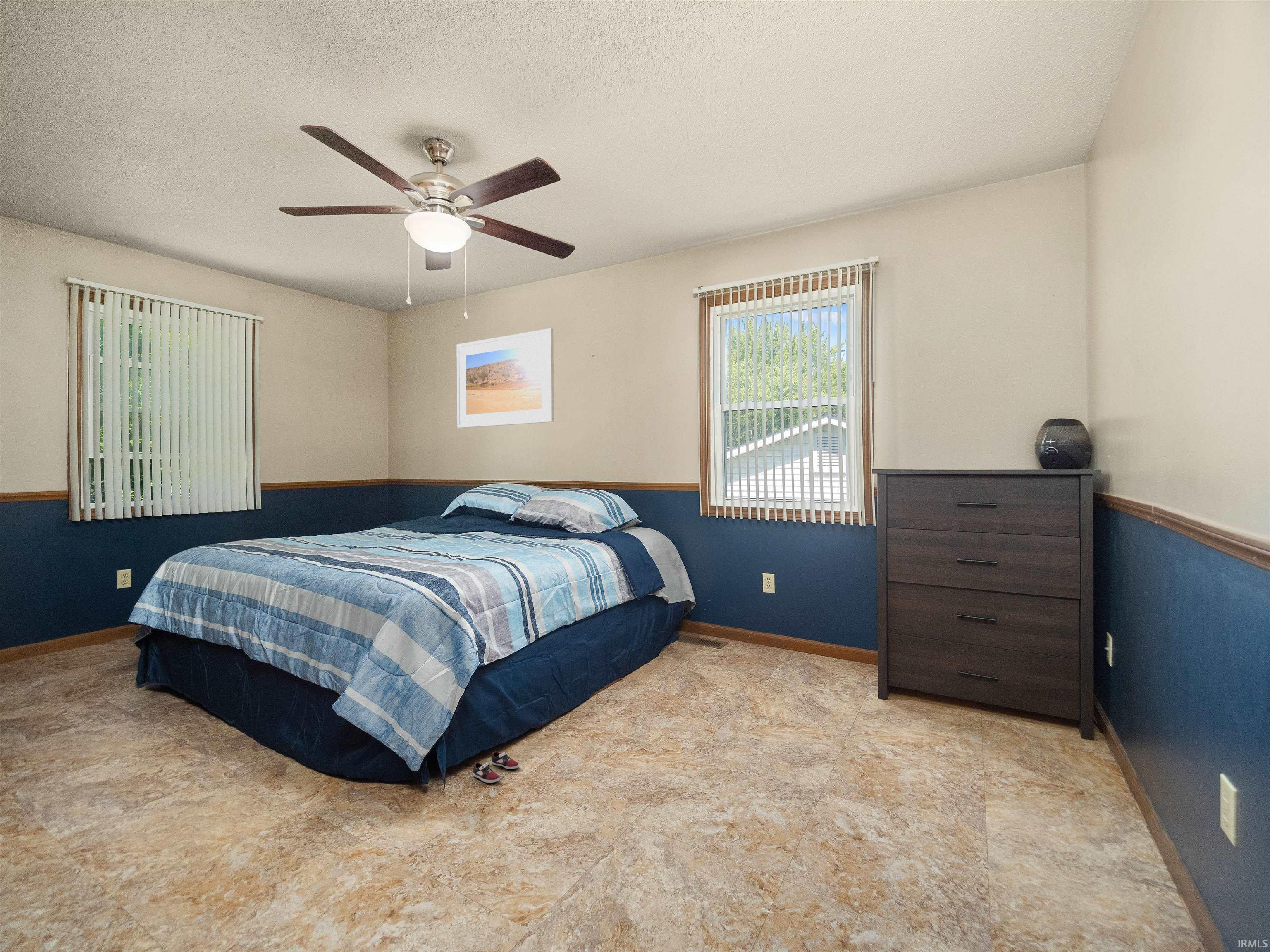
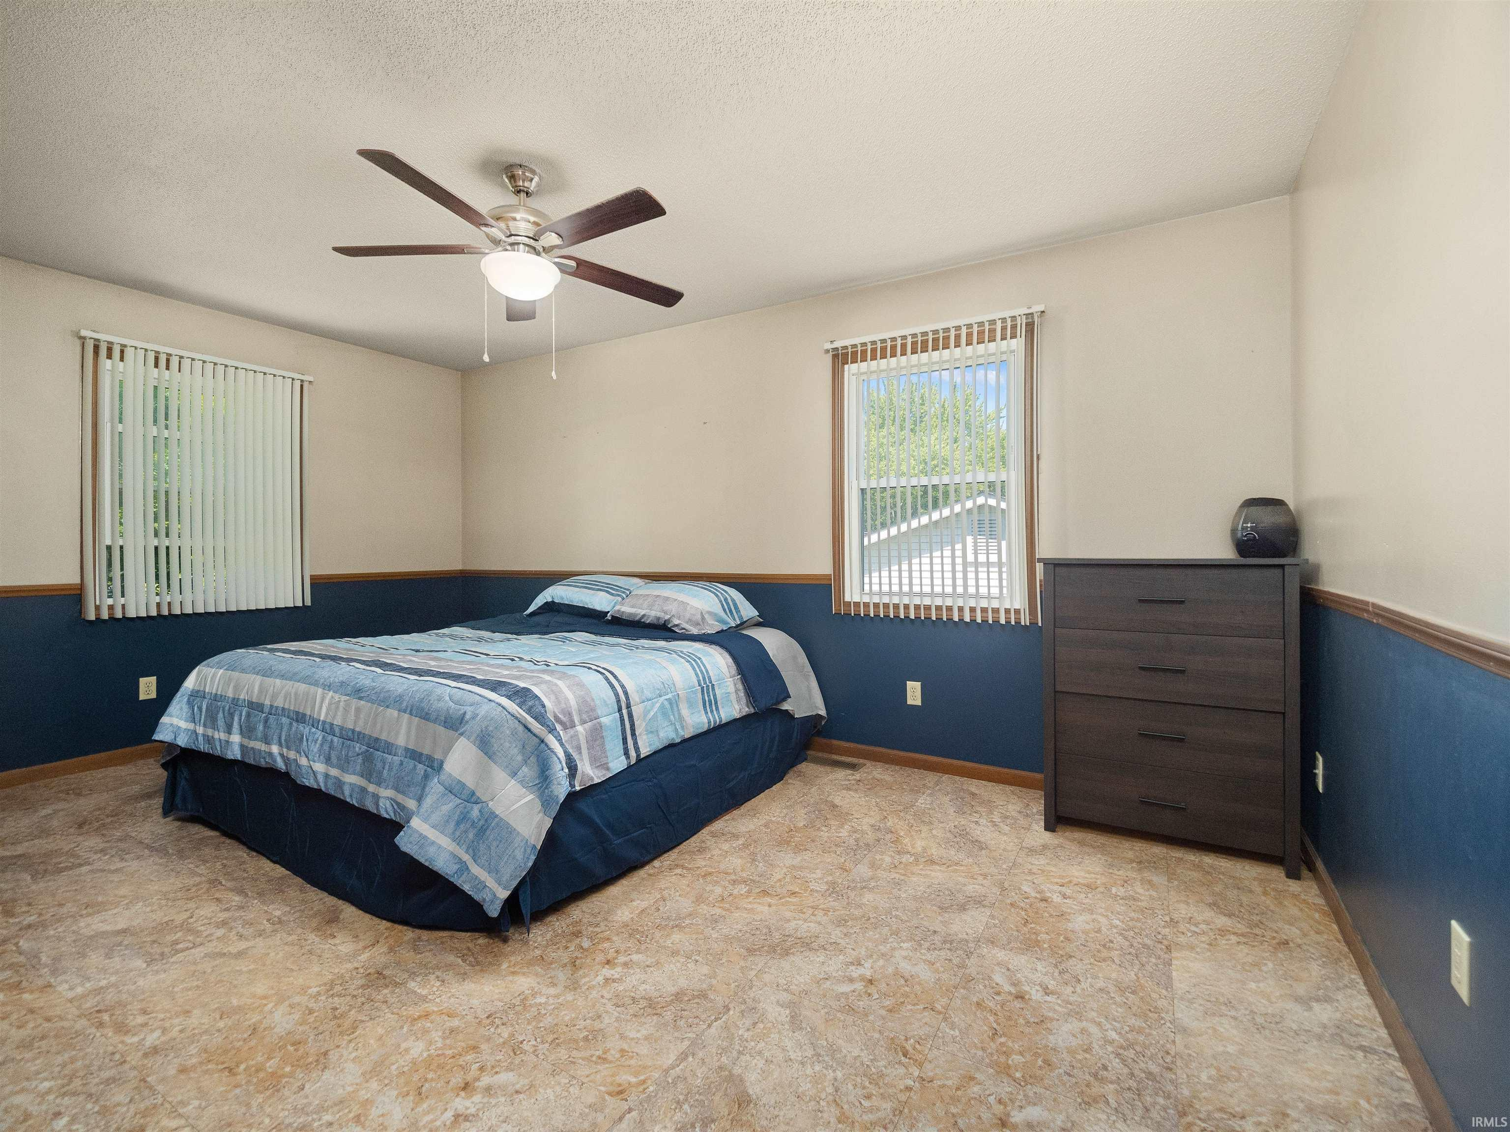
- sneaker [472,751,519,783]
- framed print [456,328,554,428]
